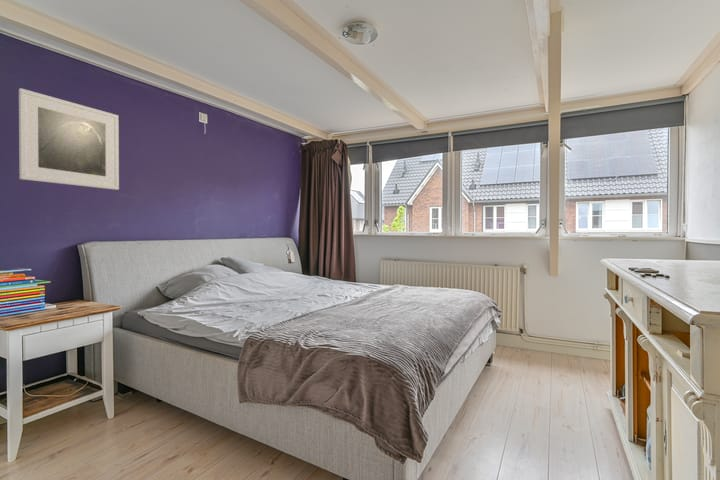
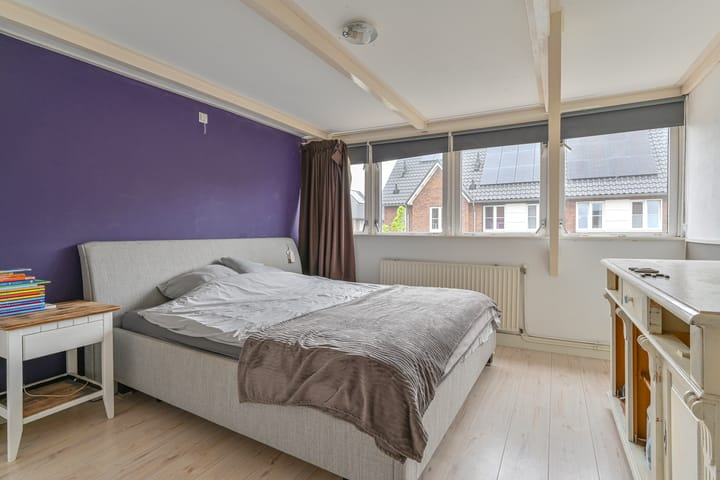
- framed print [18,87,120,191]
